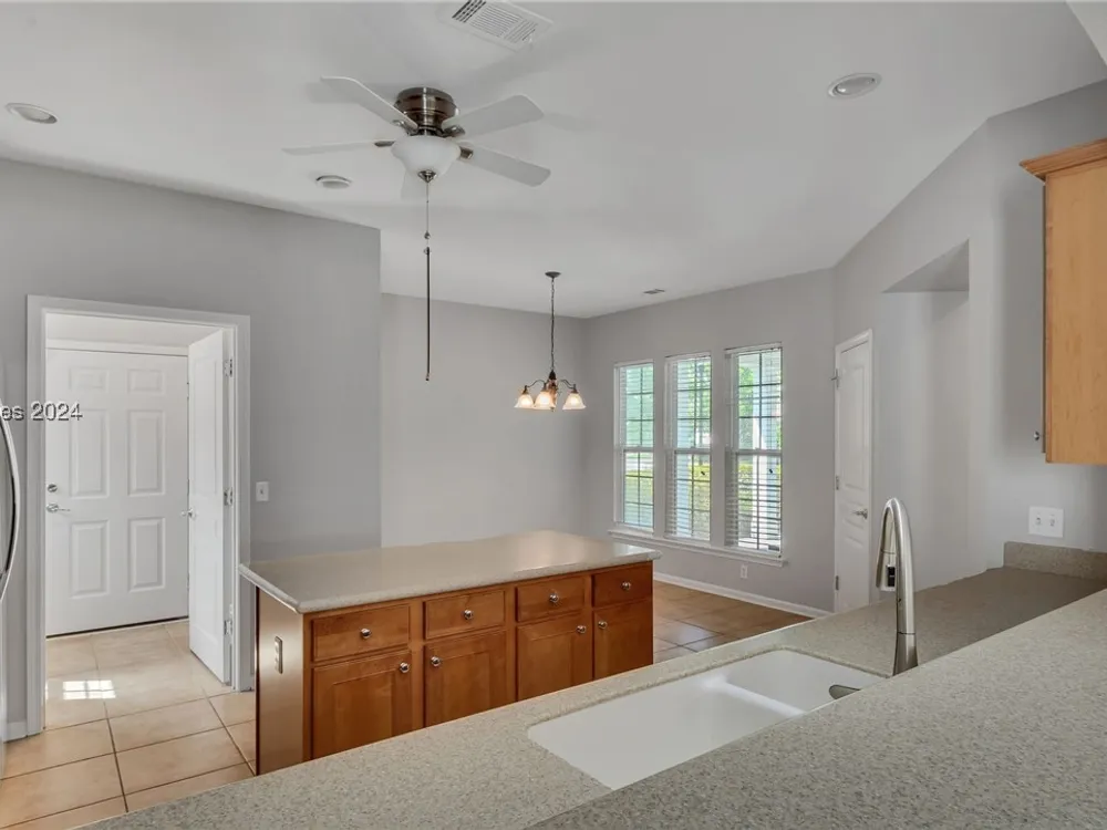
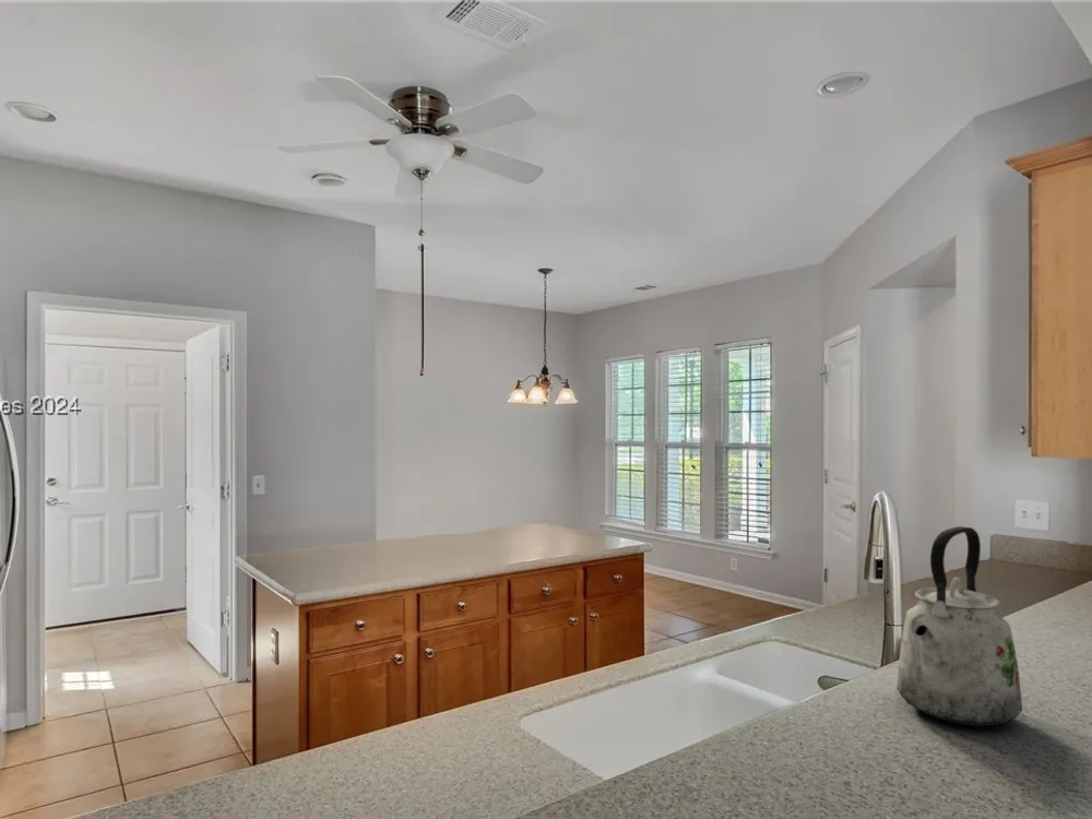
+ kettle [895,525,1023,727]
